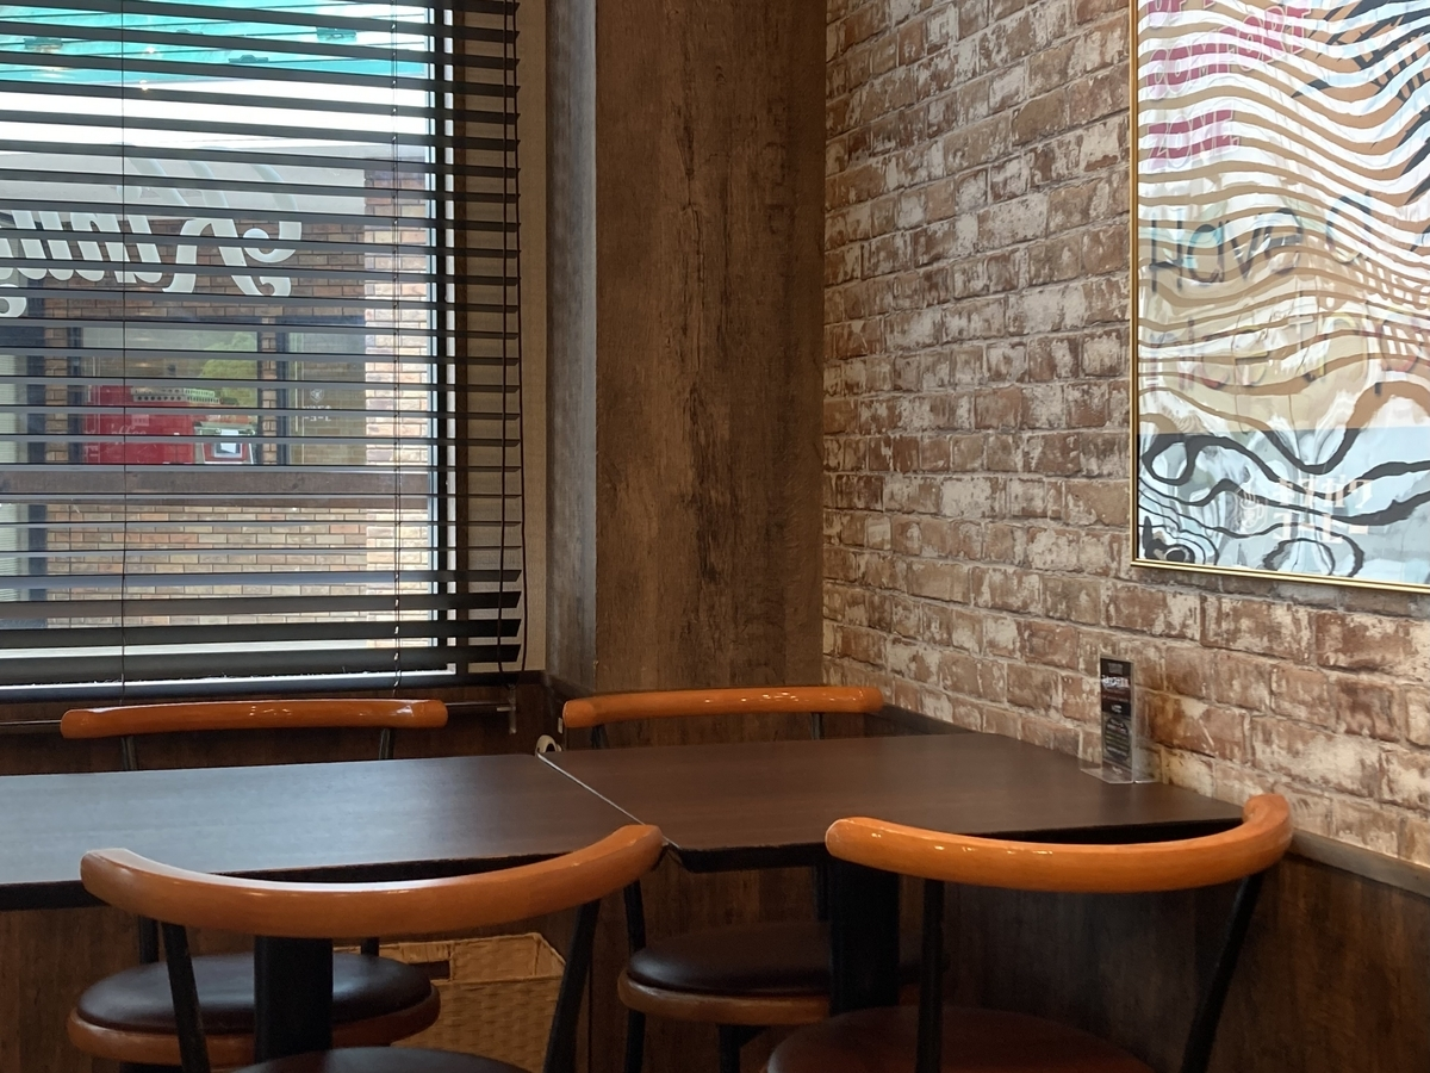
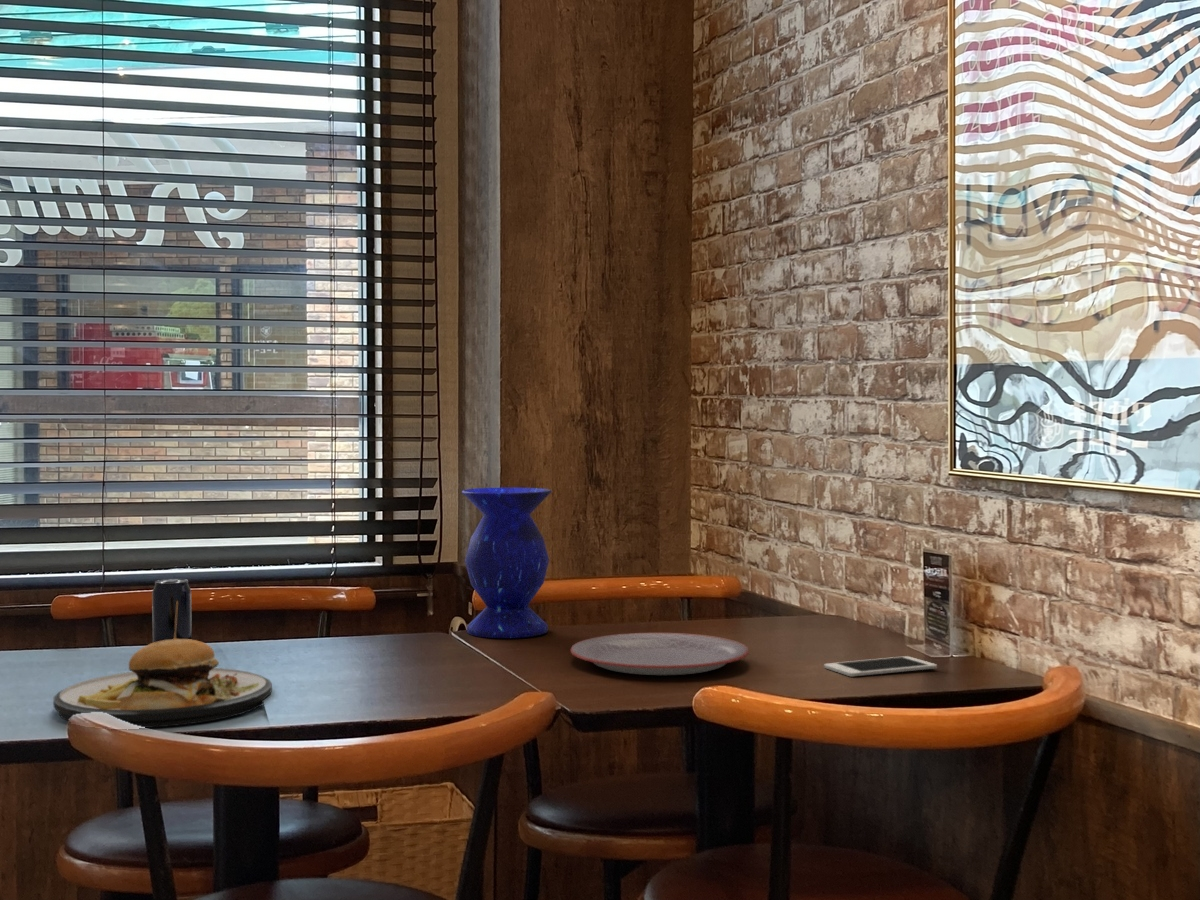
+ beverage can [151,578,193,643]
+ plate [570,632,750,676]
+ cell phone [823,655,938,678]
+ vase [461,487,552,639]
+ plate [52,601,273,729]
